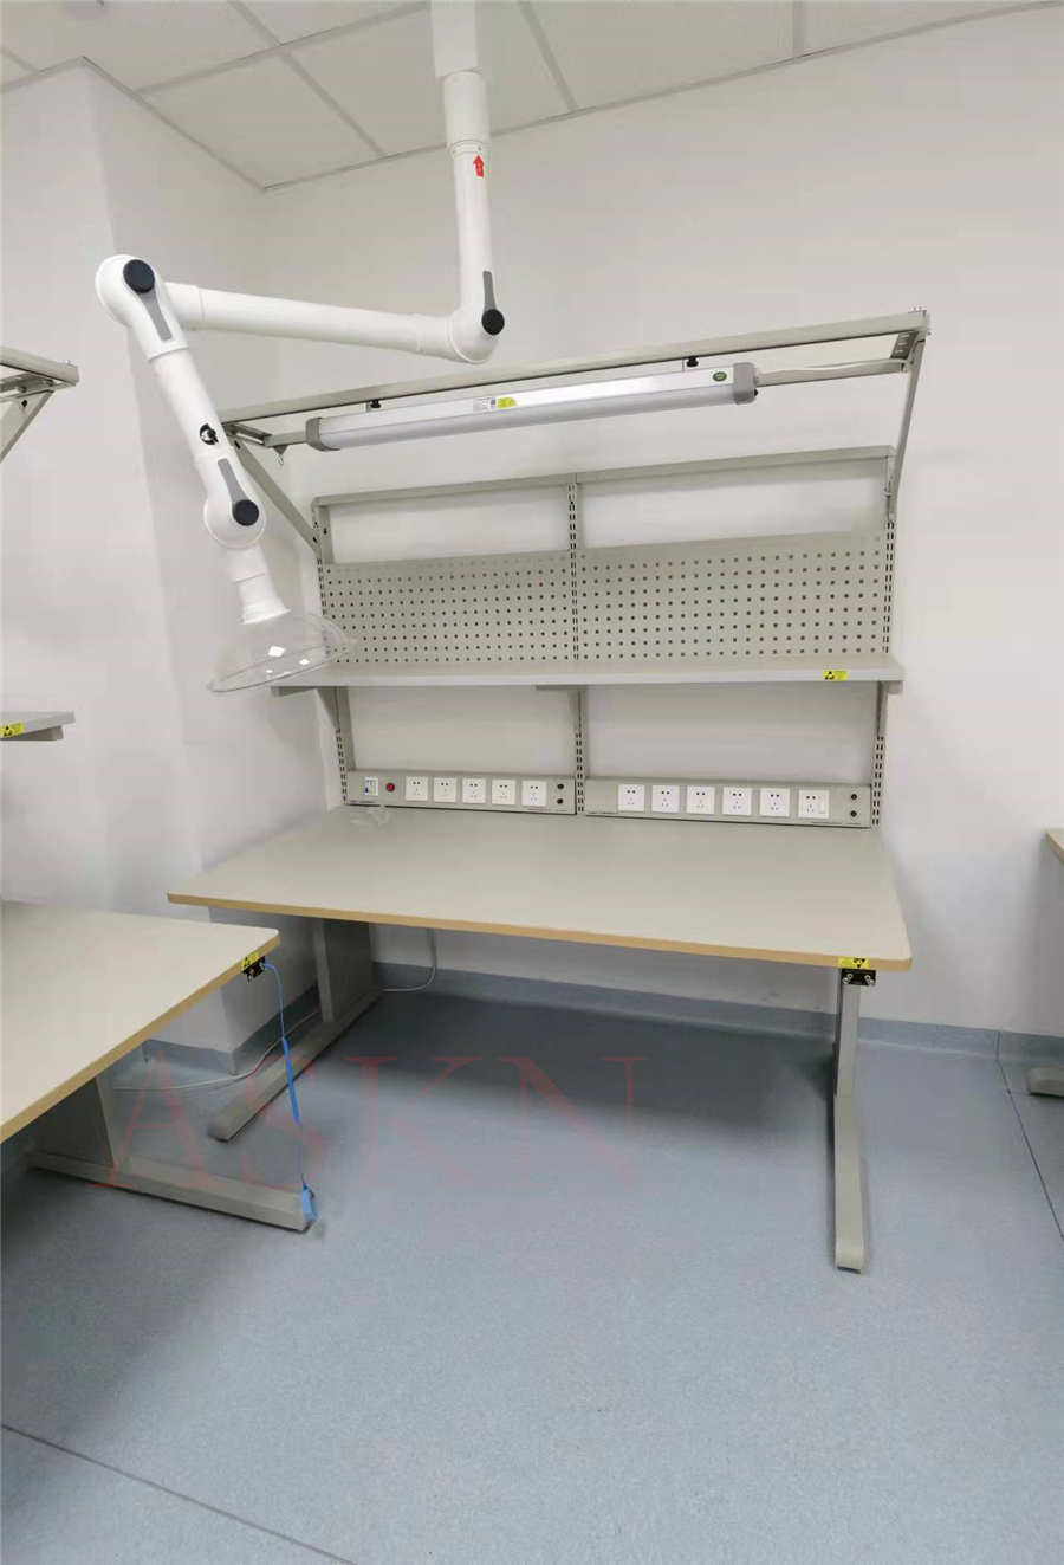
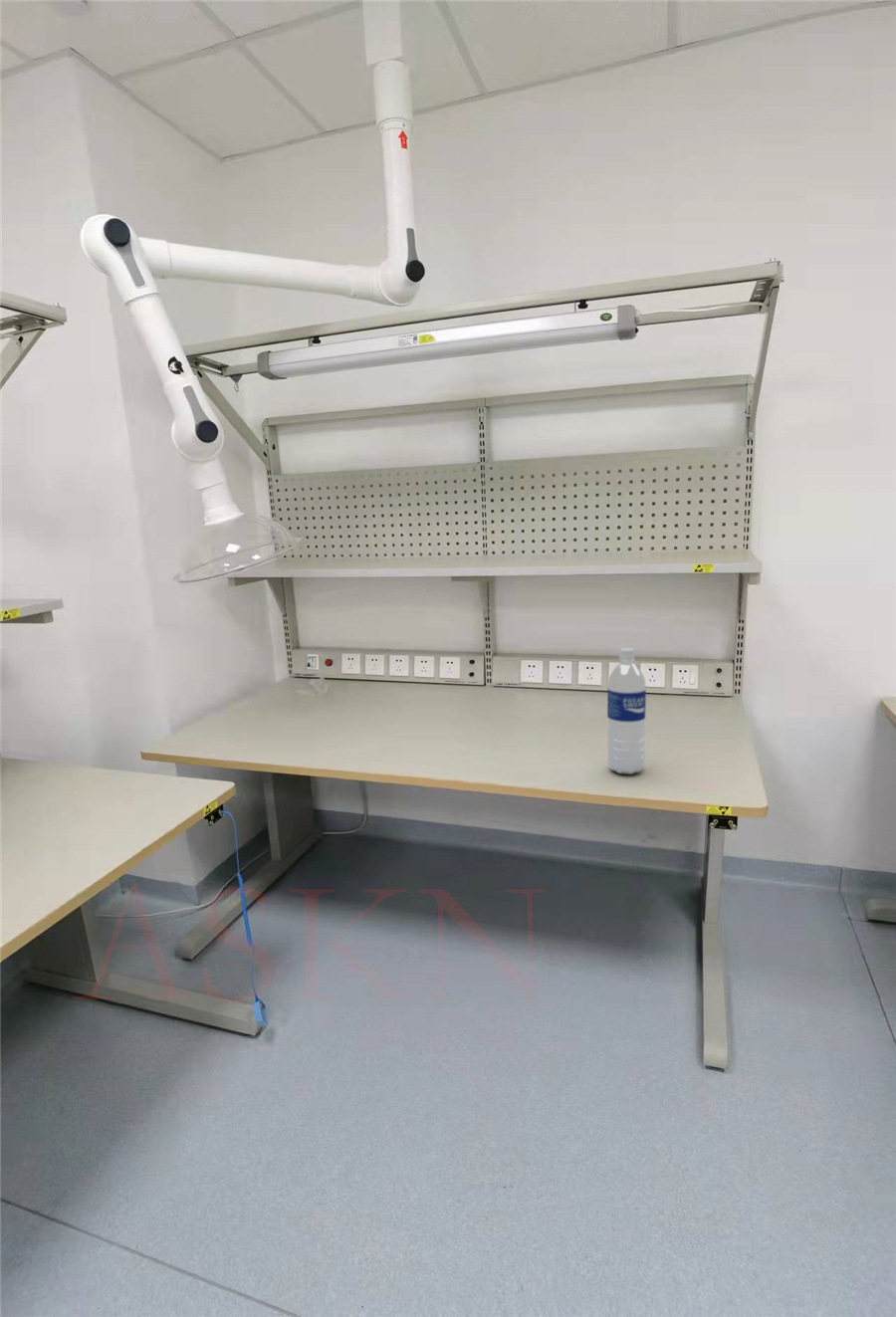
+ water bottle [606,647,647,775]
